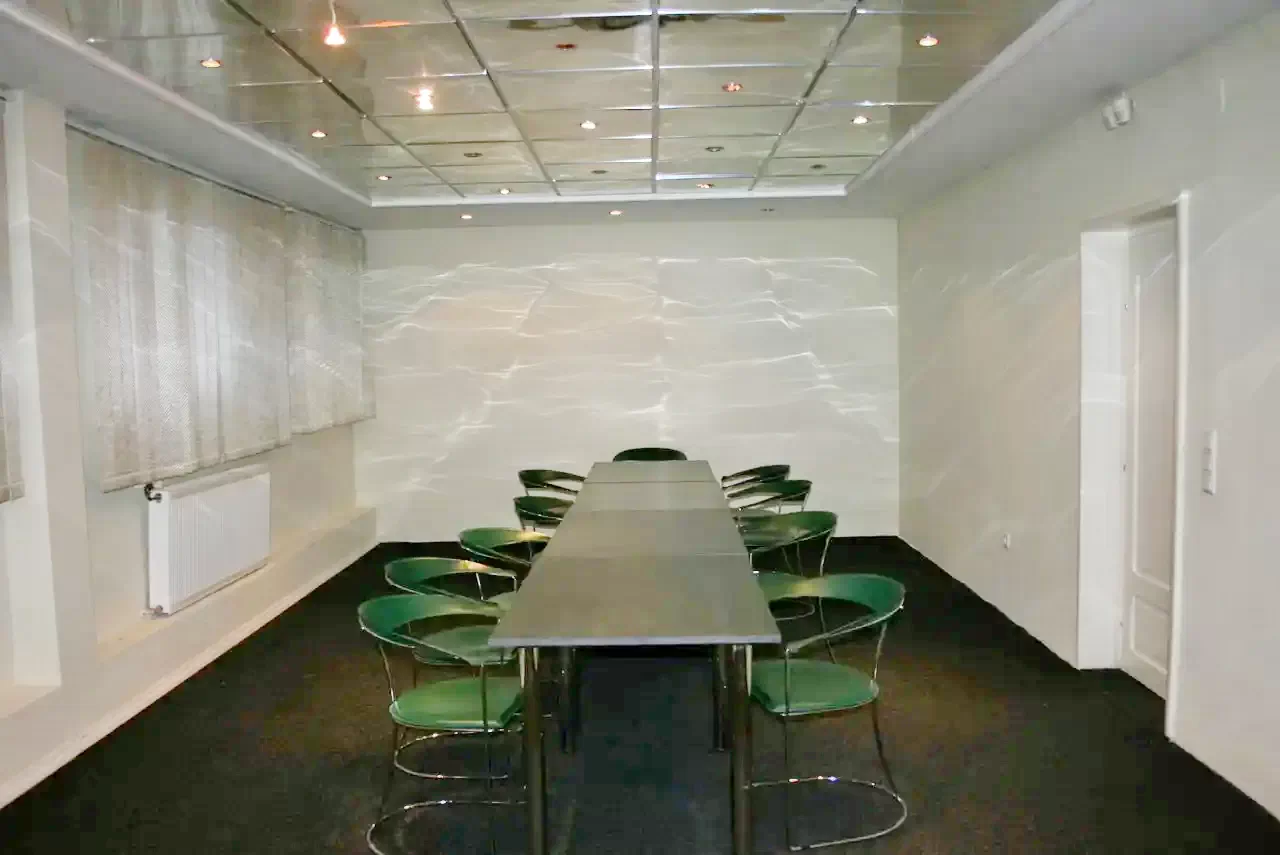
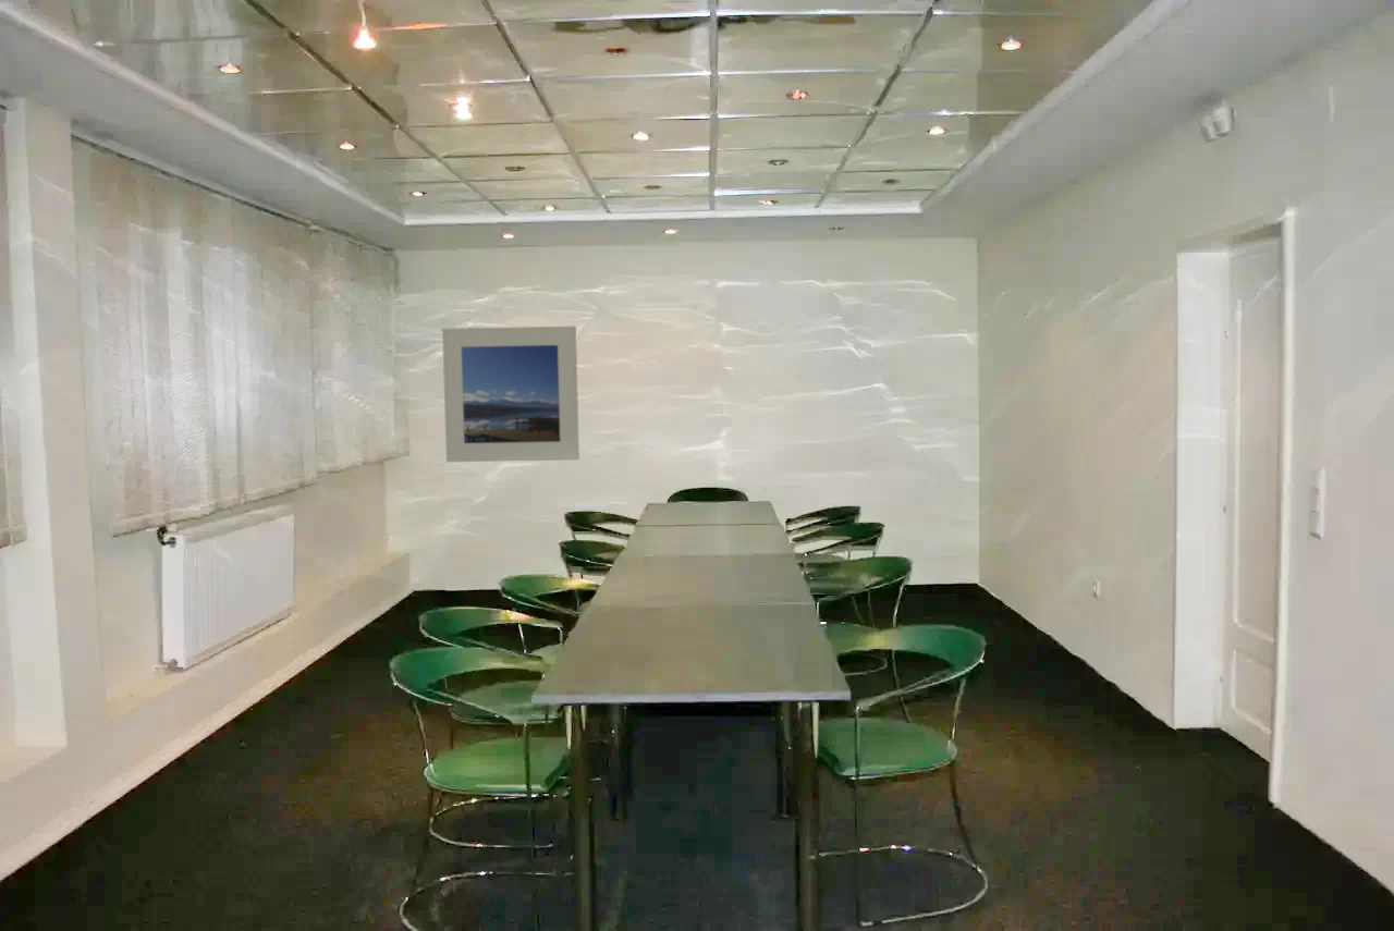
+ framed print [441,326,580,463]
